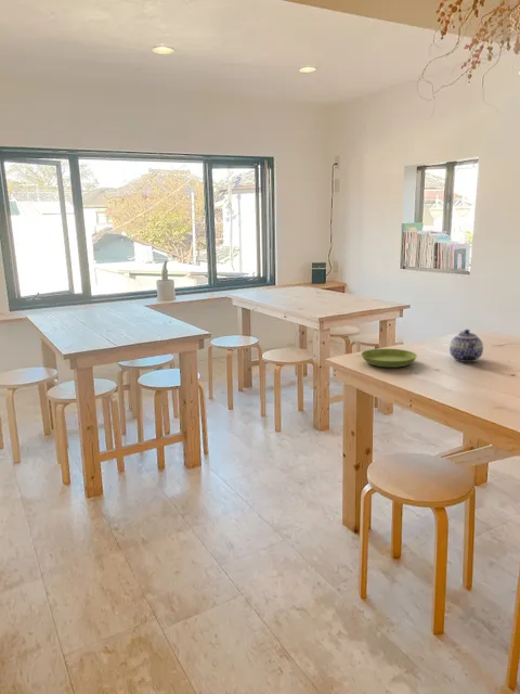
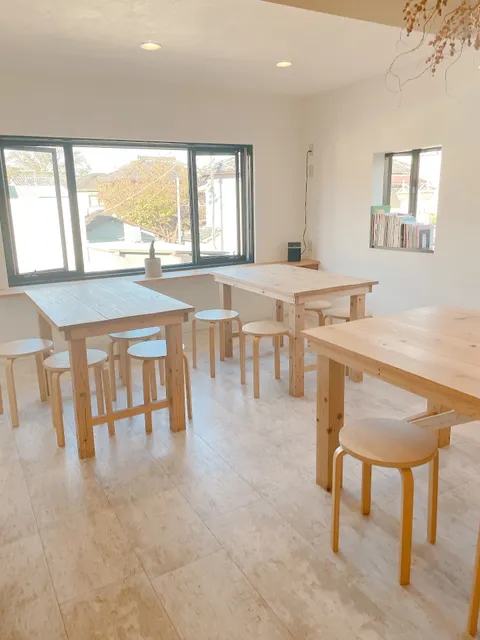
- saucer [360,348,418,369]
- teapot [448,329,484,363]
